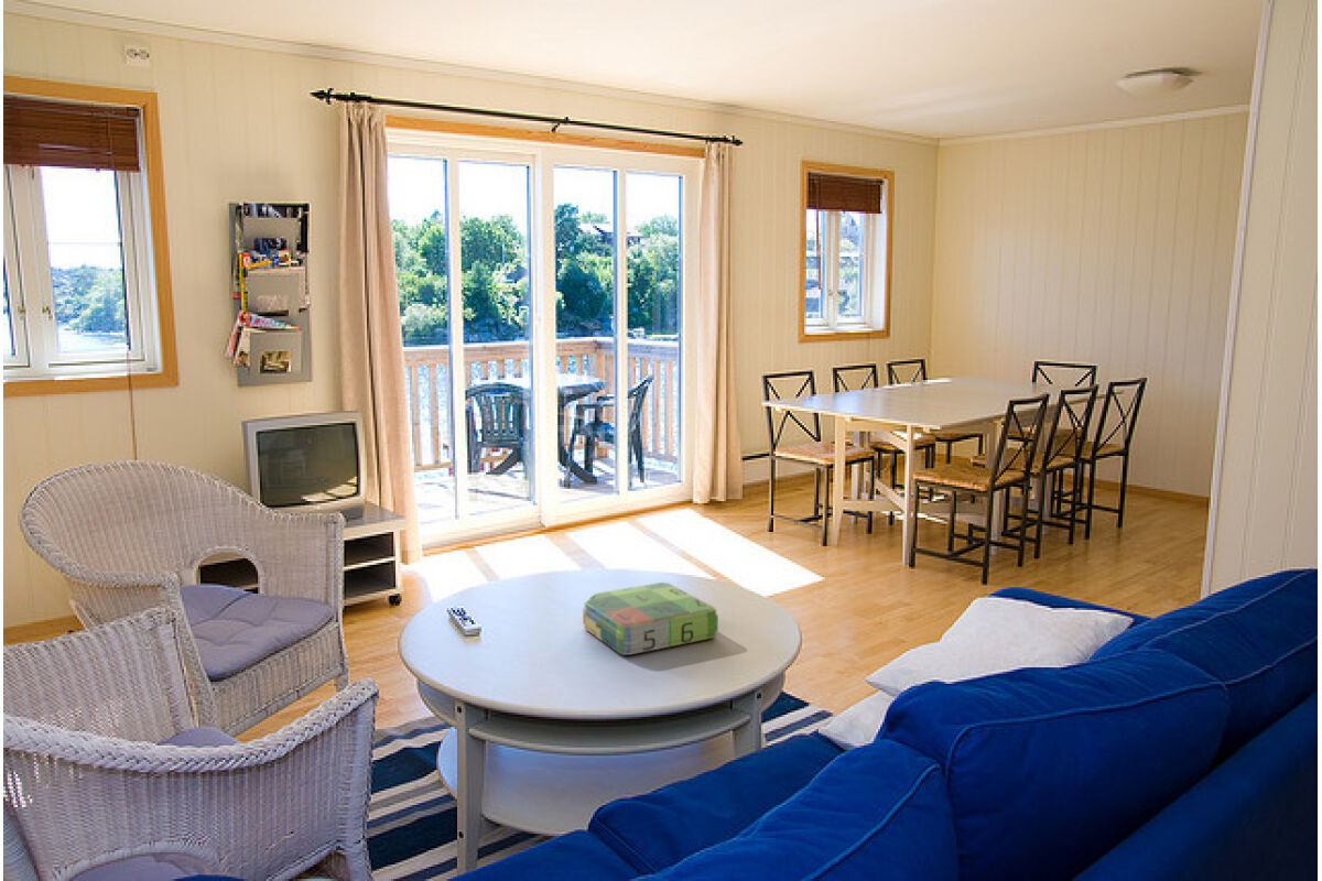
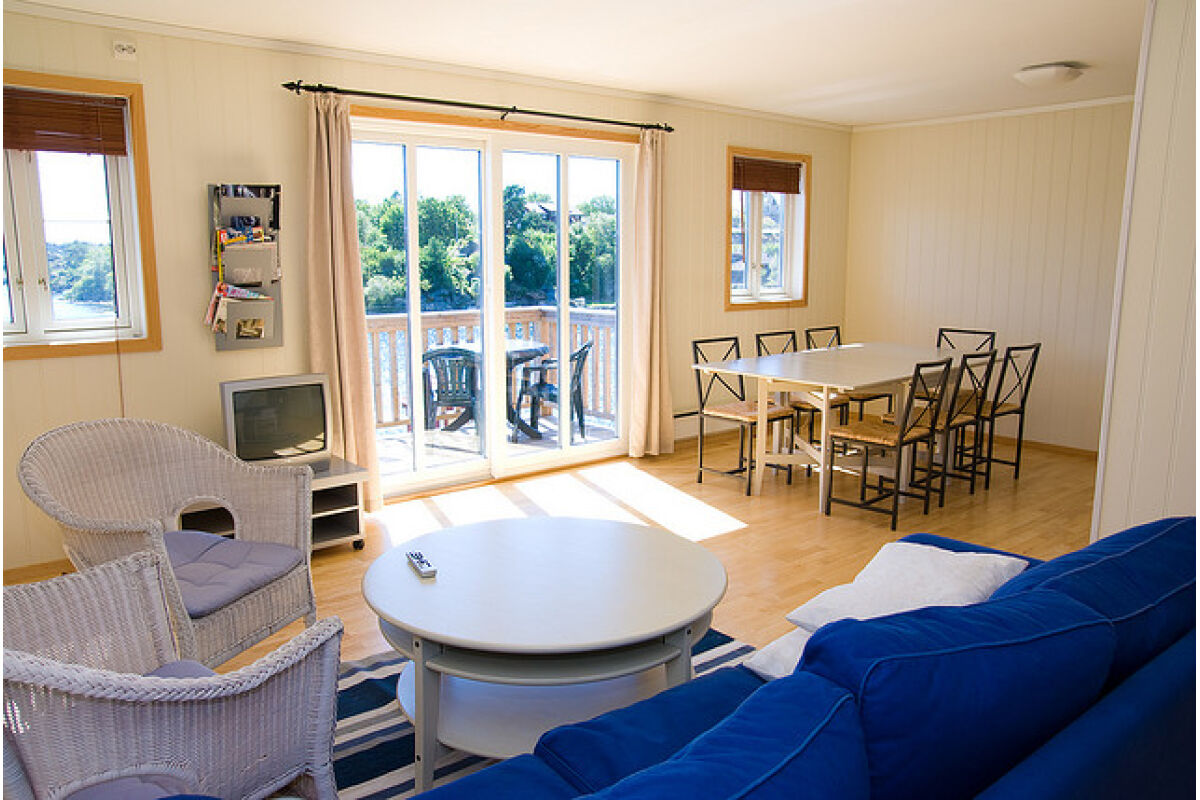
- board game [582,581,719,656]
